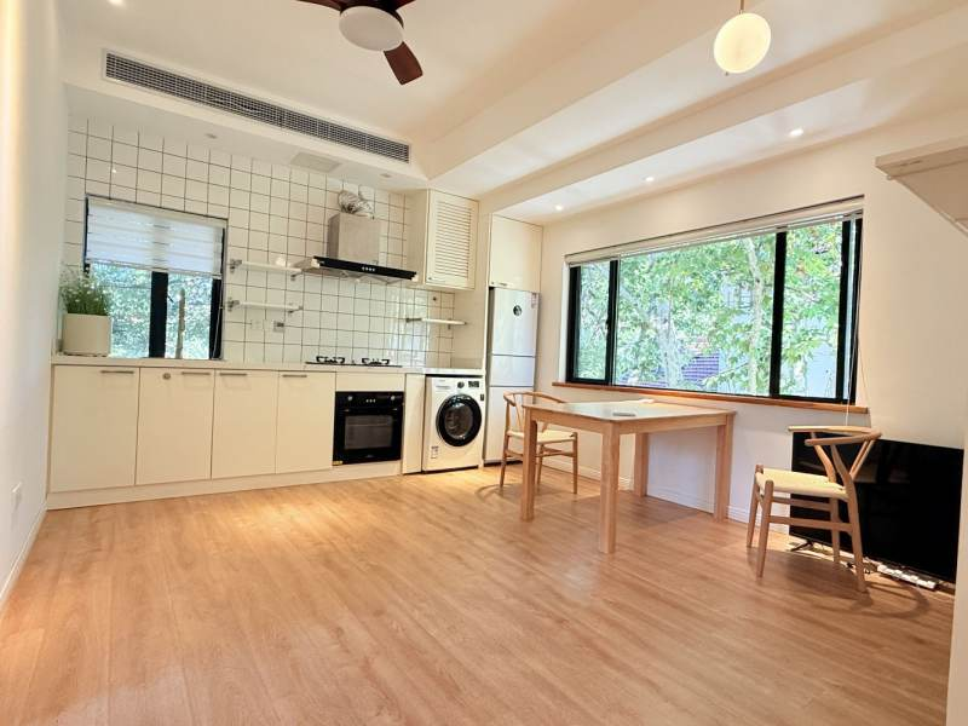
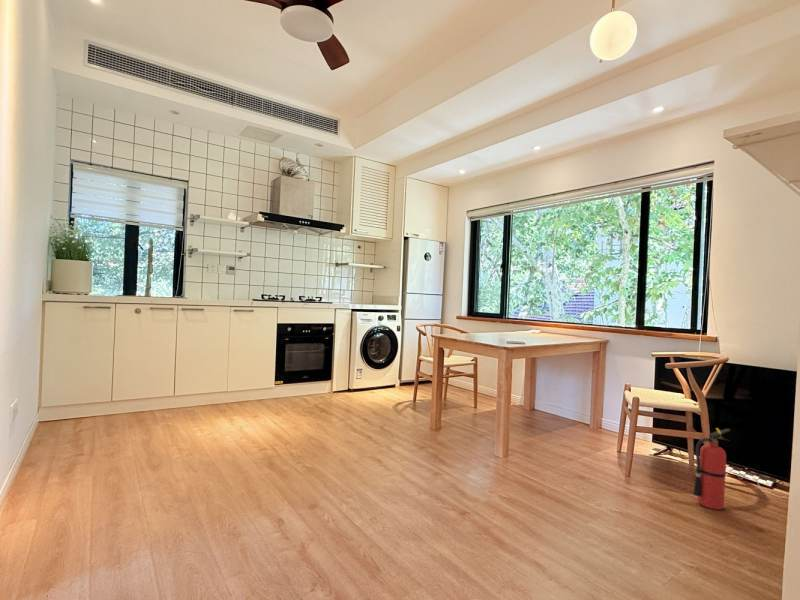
+ fire extinguisher [693,427,732,511]
